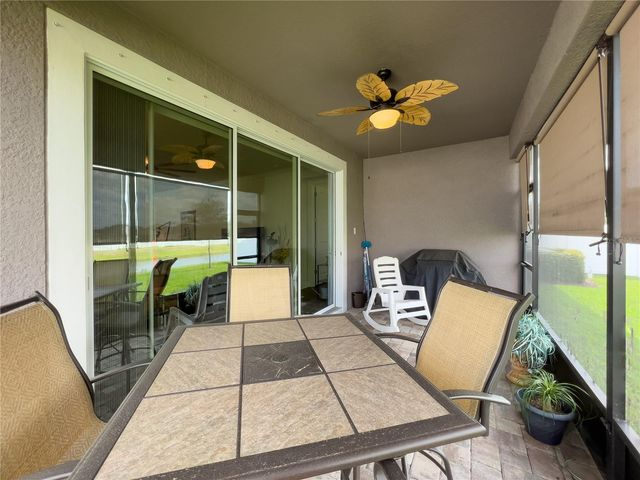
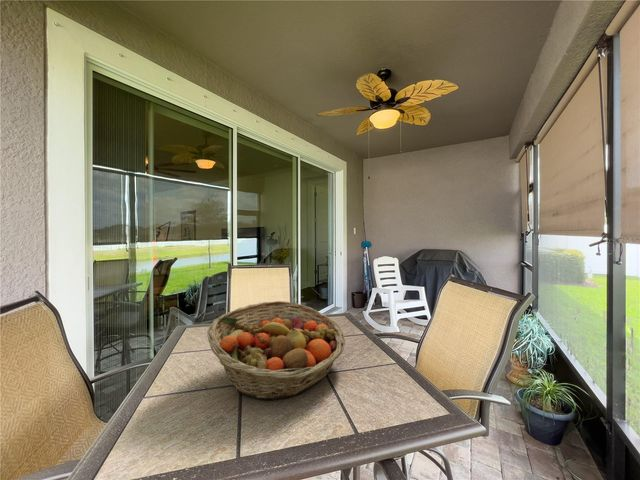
+ fruit basket [206,300,346,401]
